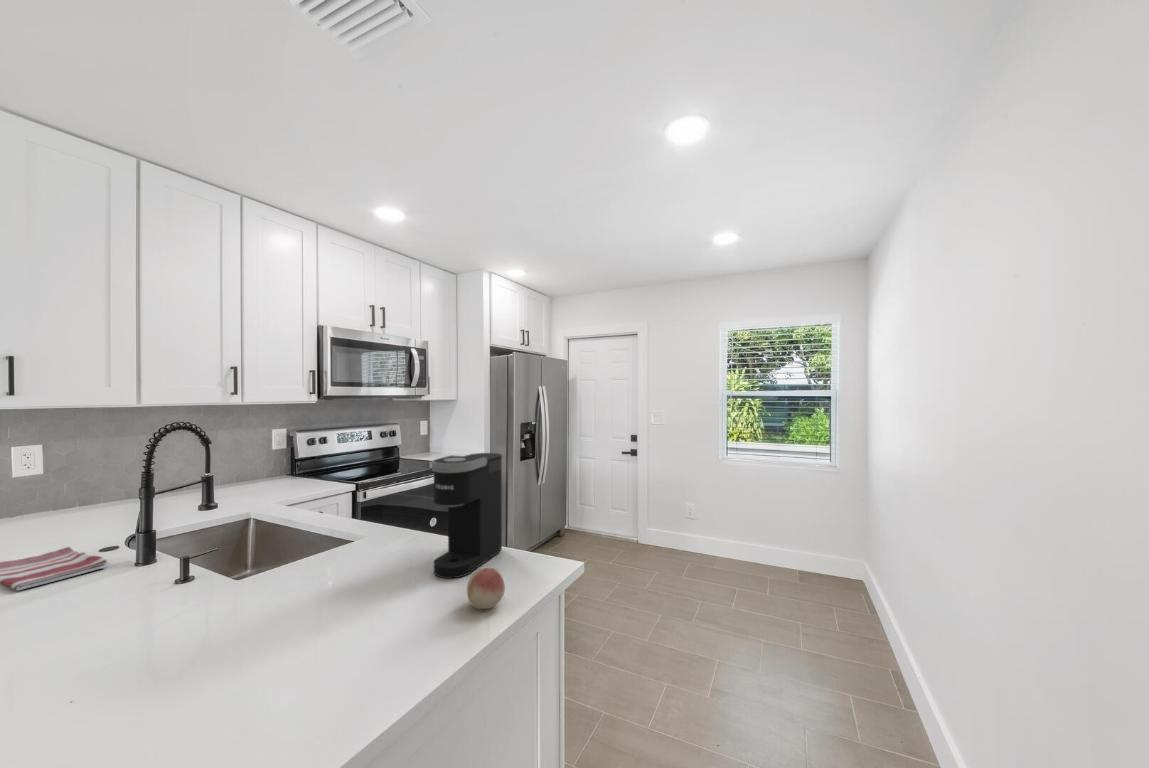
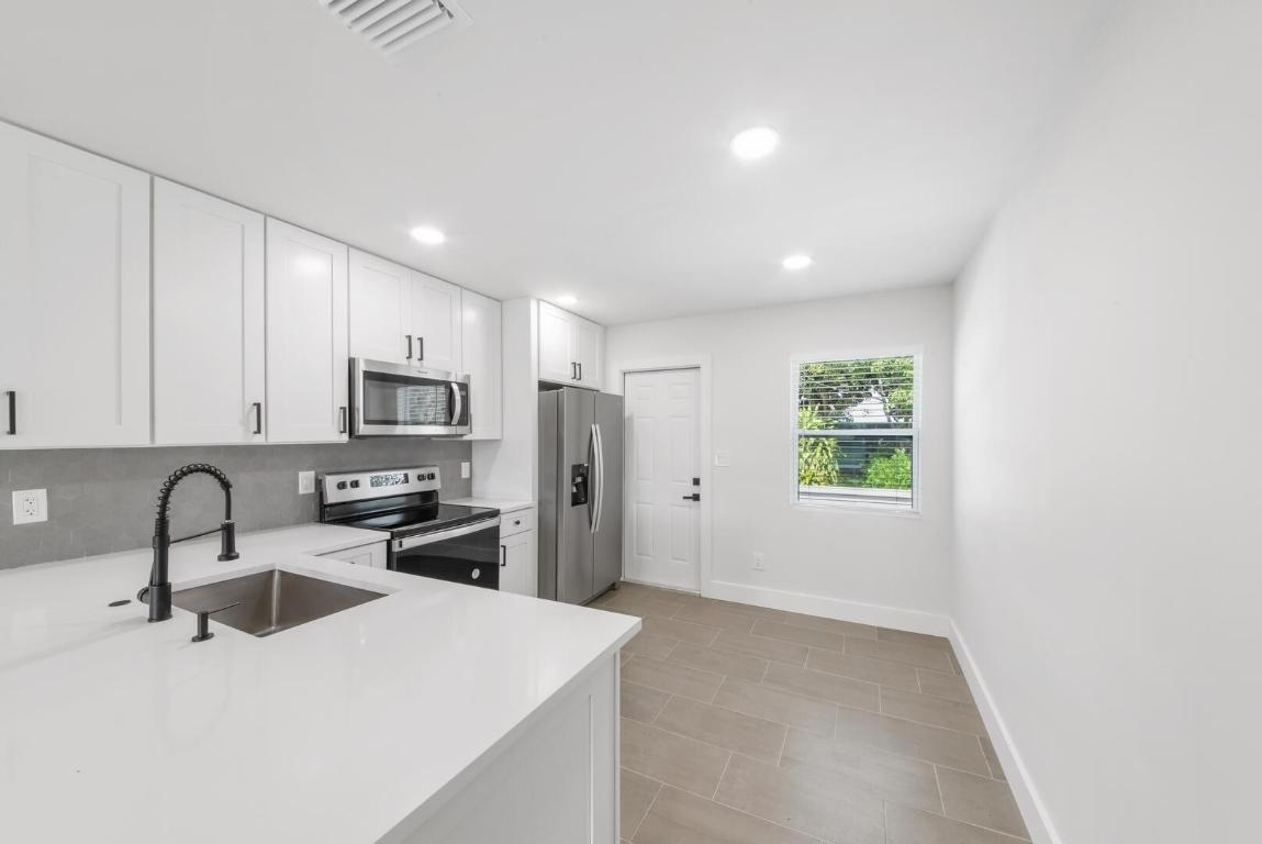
- dish towel [0,546,109,591]
- coffee maker [431,452,503,579]
- fruit [466,567,506,610]
